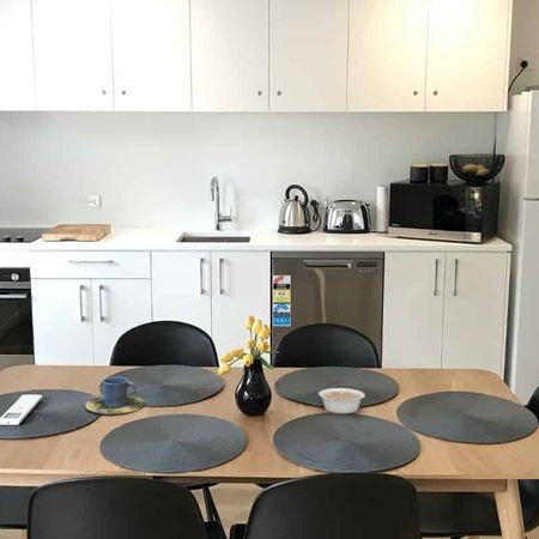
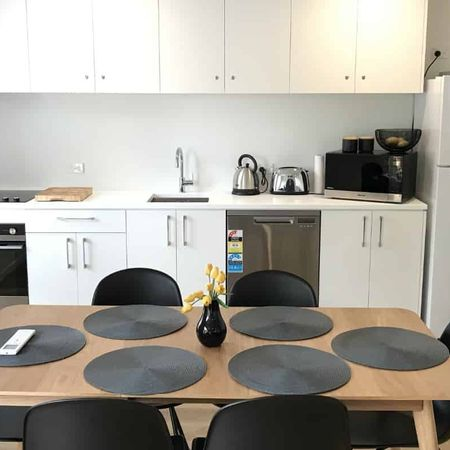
- cup [84,376,146,416]
- legume [317,387,367,414]
